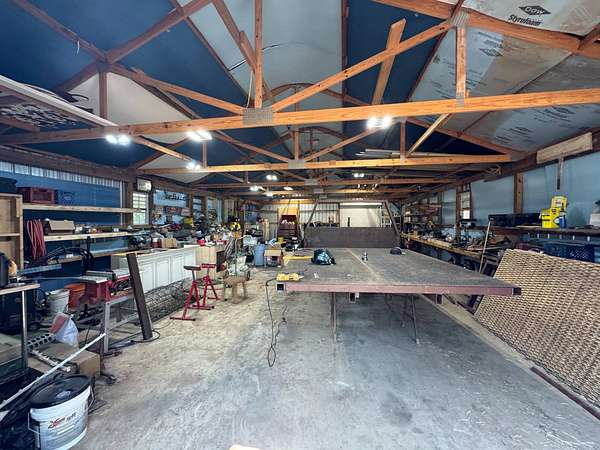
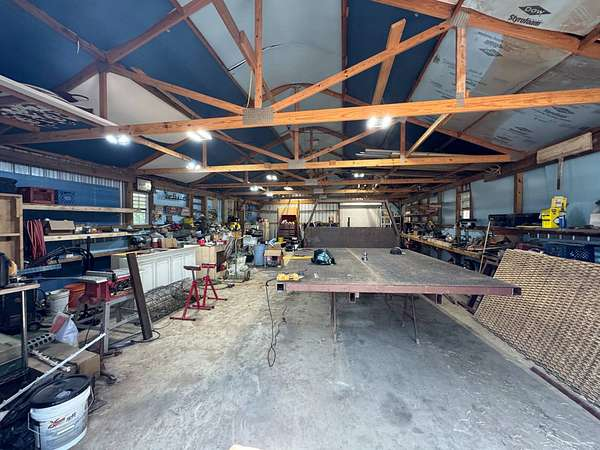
- stool [219,275,249,304]
